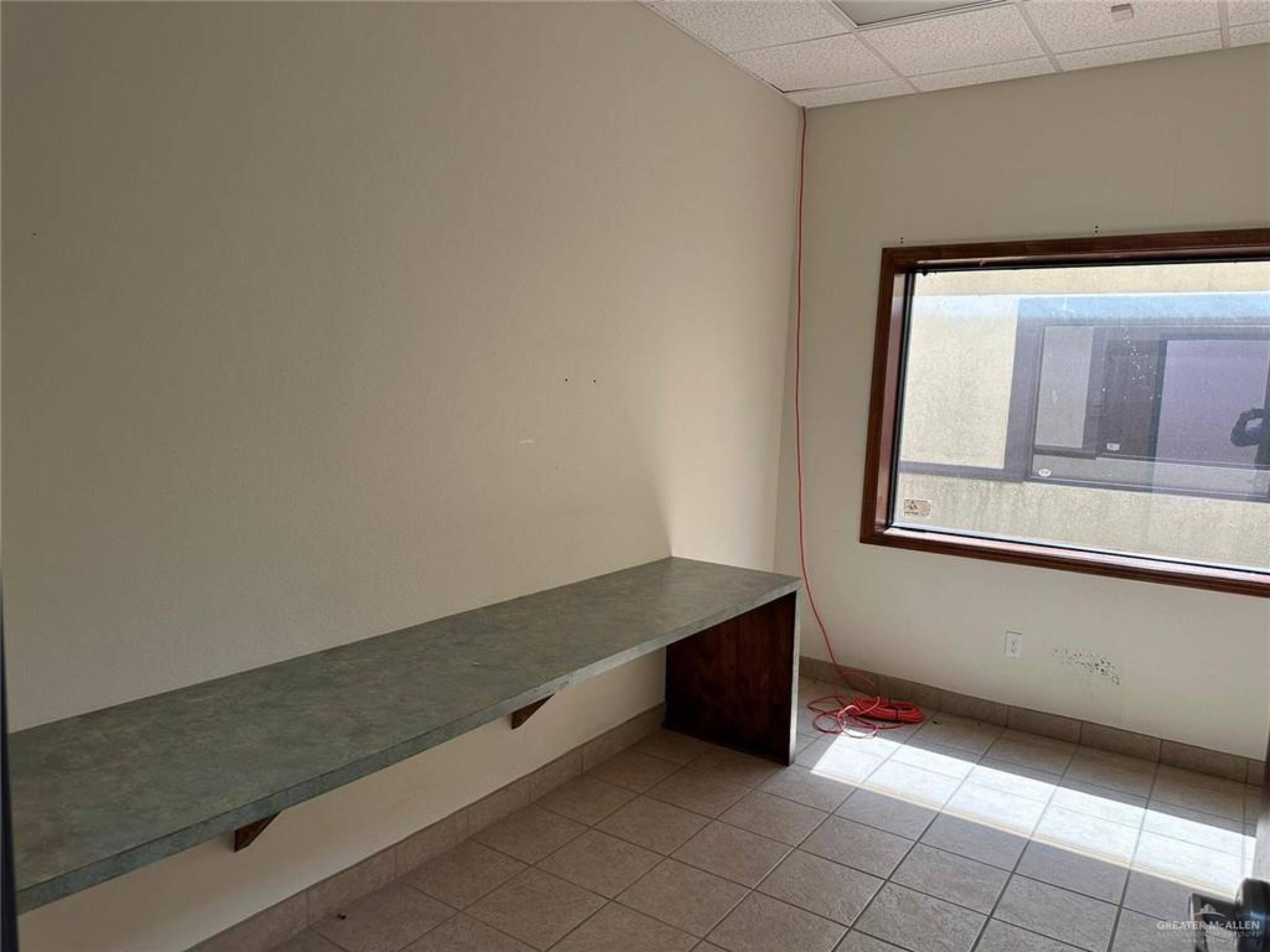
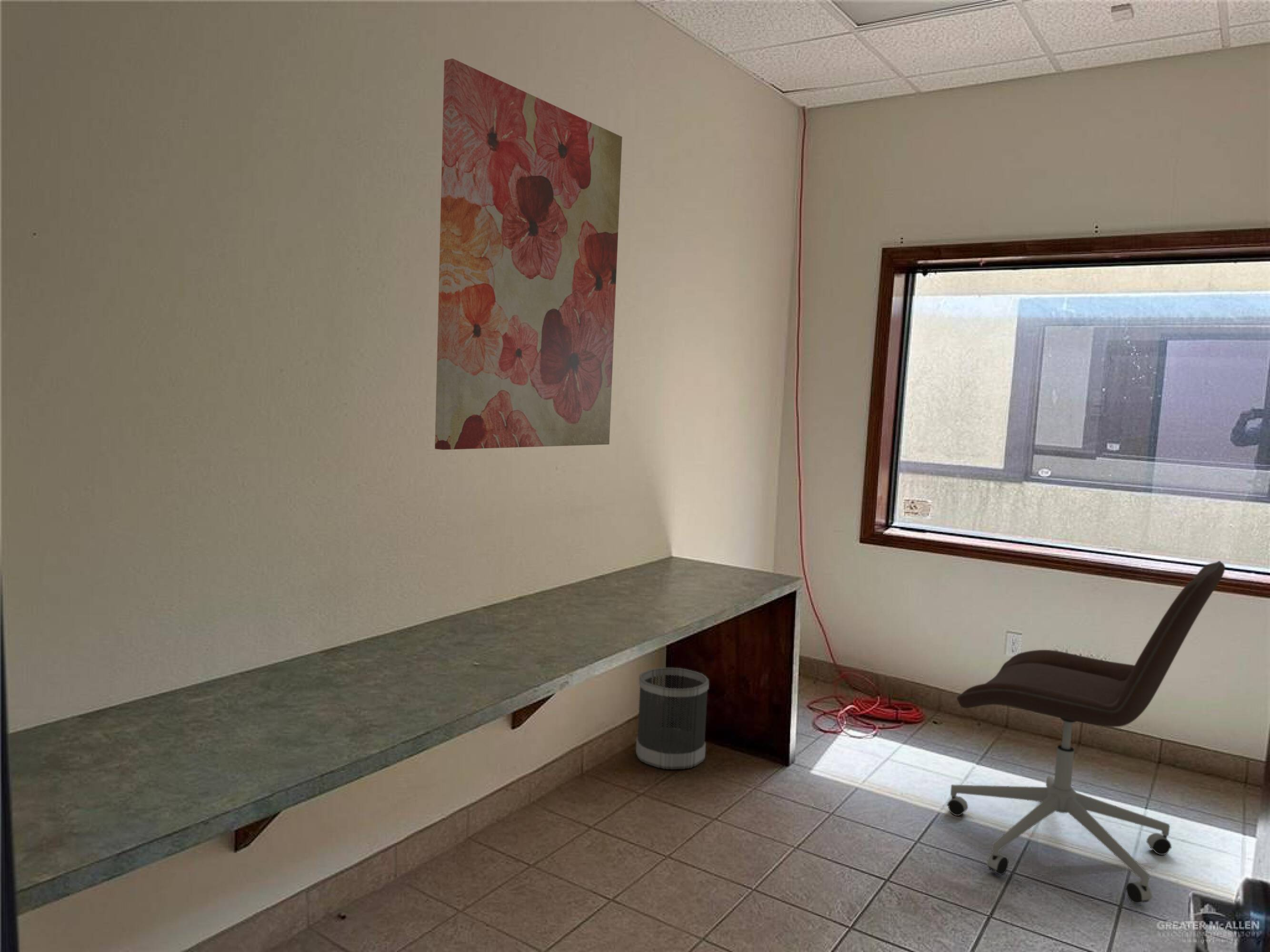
+ wall art [434,58,623,450]
+ wastebasket [635,667,710,770]
+ office chair [946,560,1226,904]
